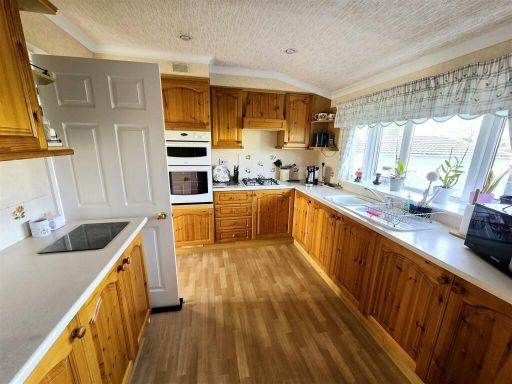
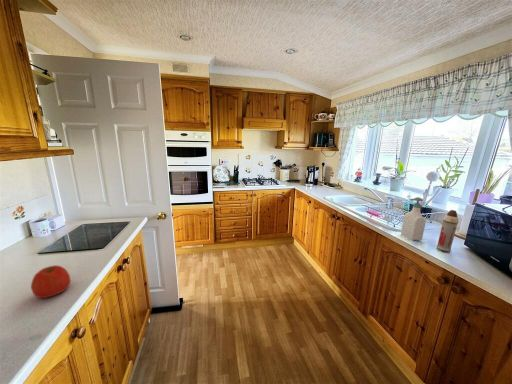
+ spray bottle [435,209,460,253]
+ soap bottle [400,196,427,241]
+ apple [30,264,72,299]
